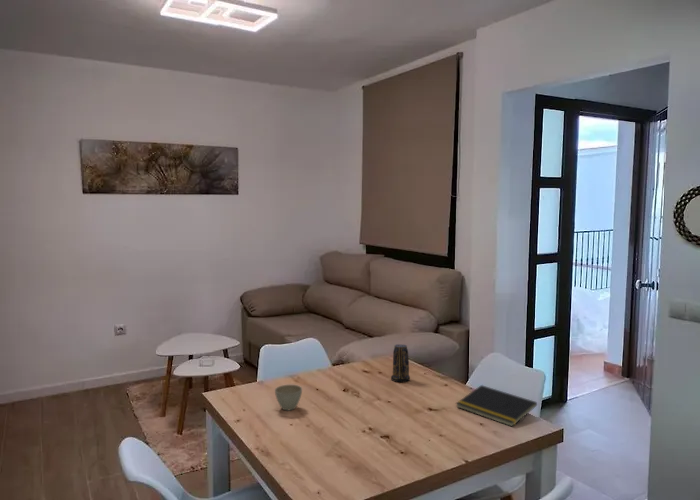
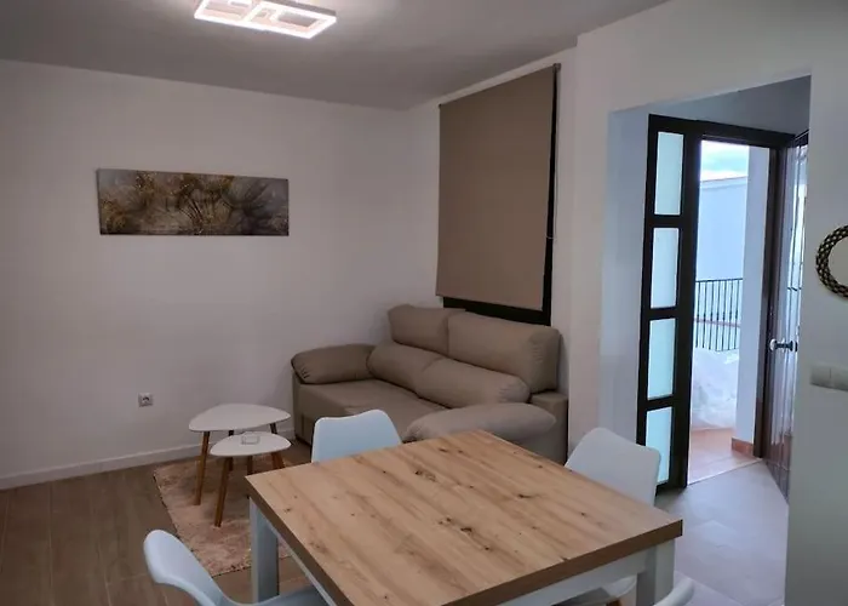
- flower pot [274,384,303,411]
- candle [390,343,411,383]
- notepad [455,384,538,428]
